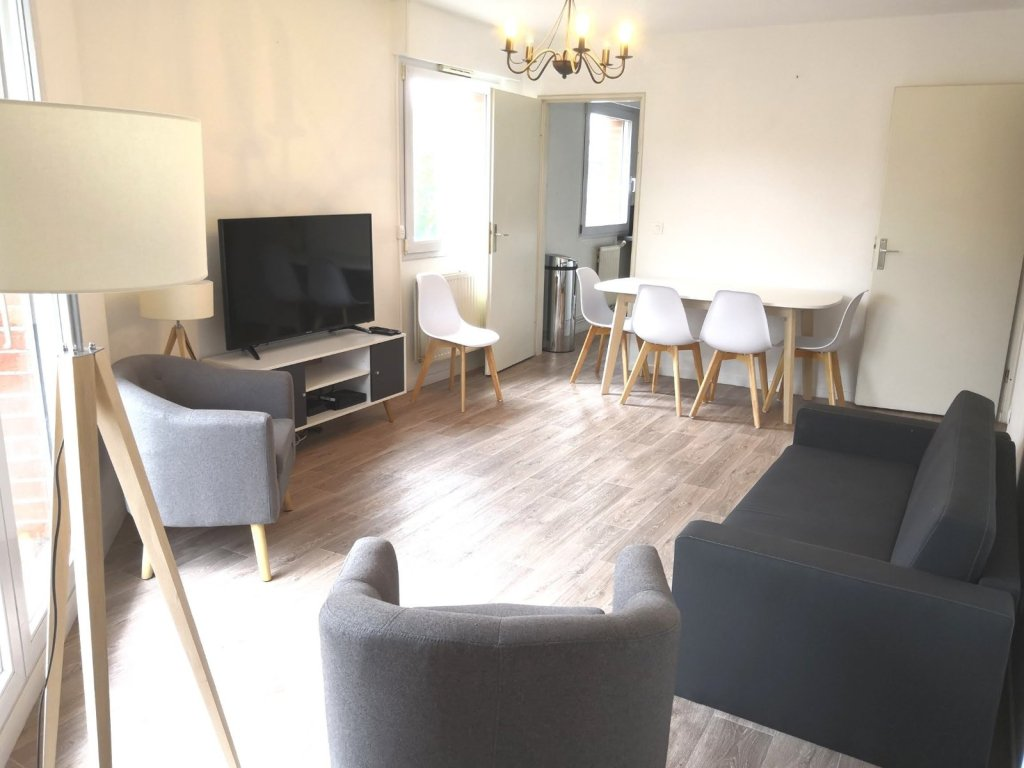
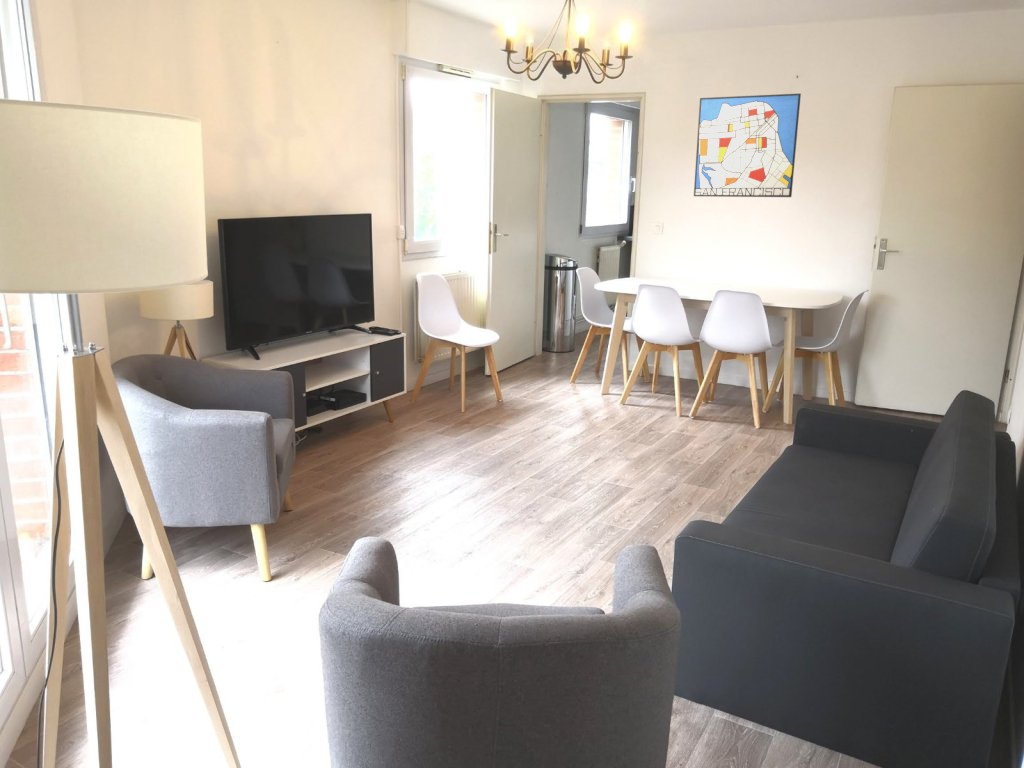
+ wall art [693,92,802,198]
